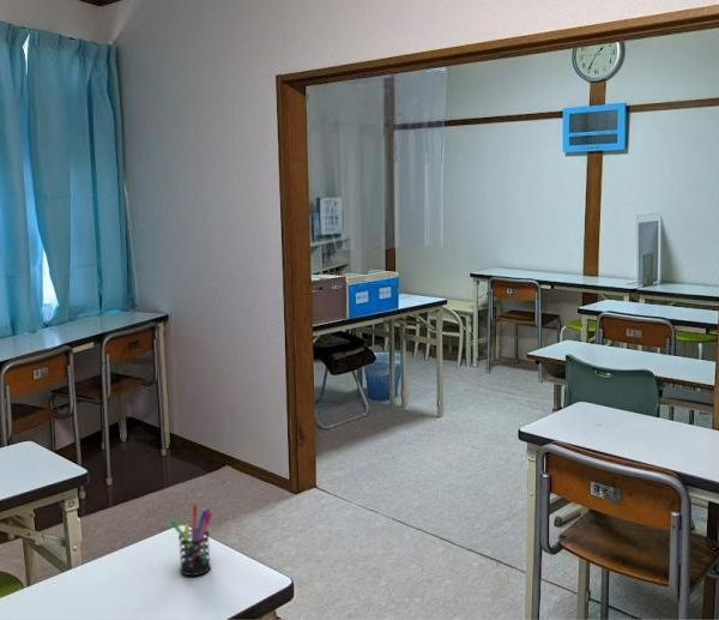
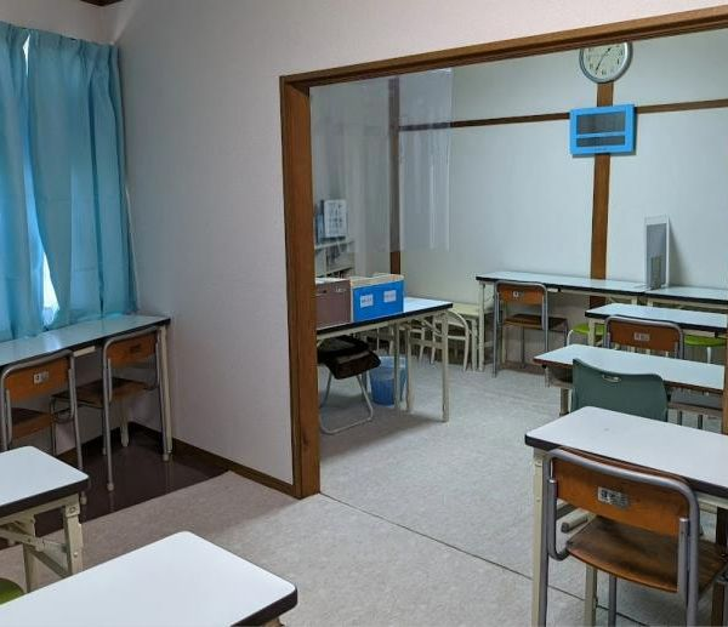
- pen holder [169,502,213,577]
